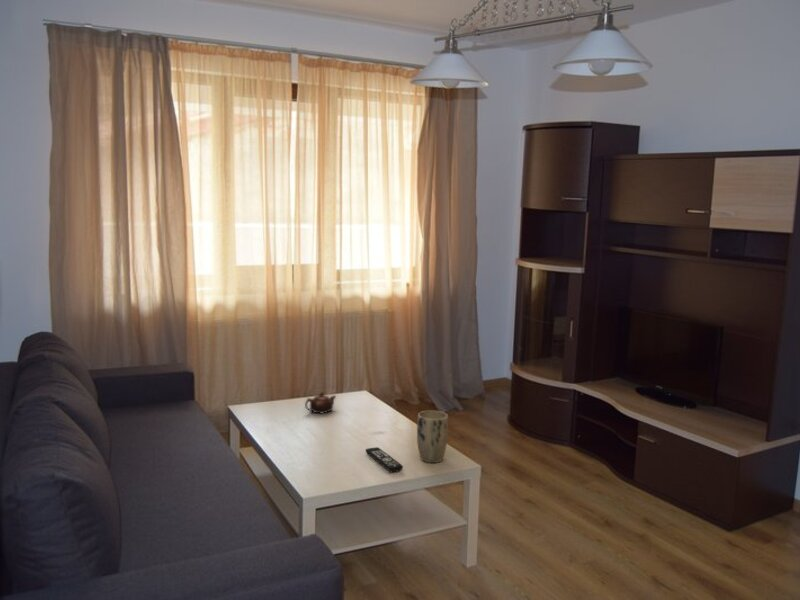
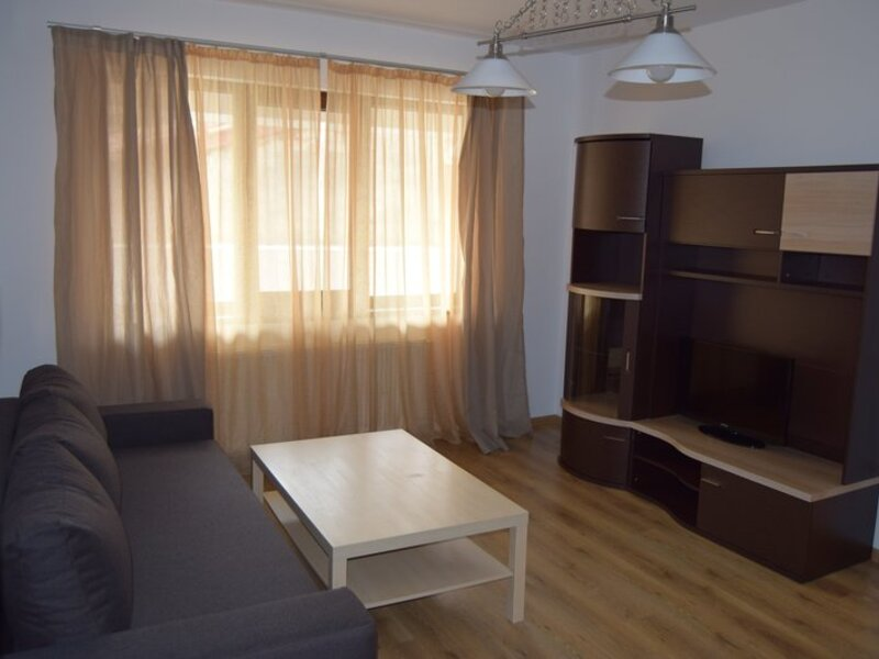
- remote control [365,446,404,473]
- plant pot [416,410,449,464]
- teapot [304,391,337,415]
